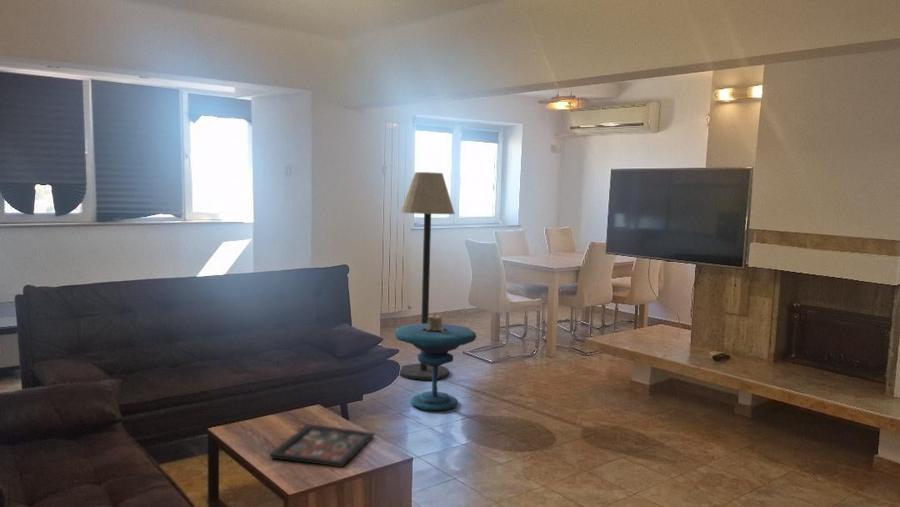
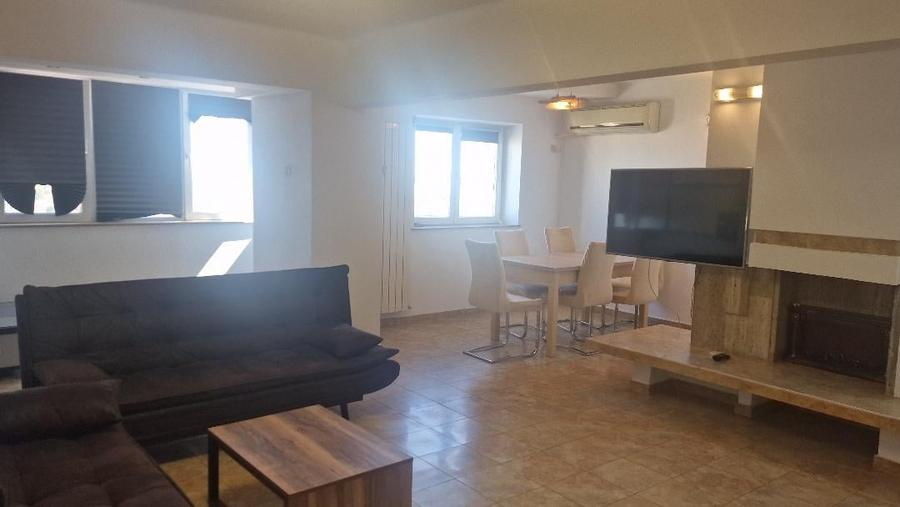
- decorative tray [268,423,376,469]
- side table [395,312,477,411]
- floor lamp [399,171,456,381]
